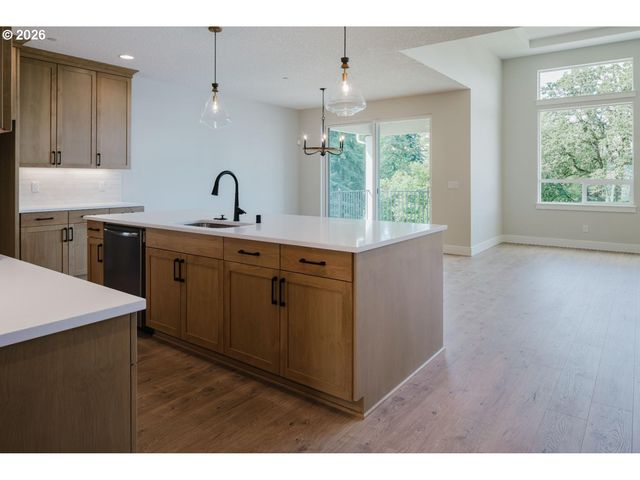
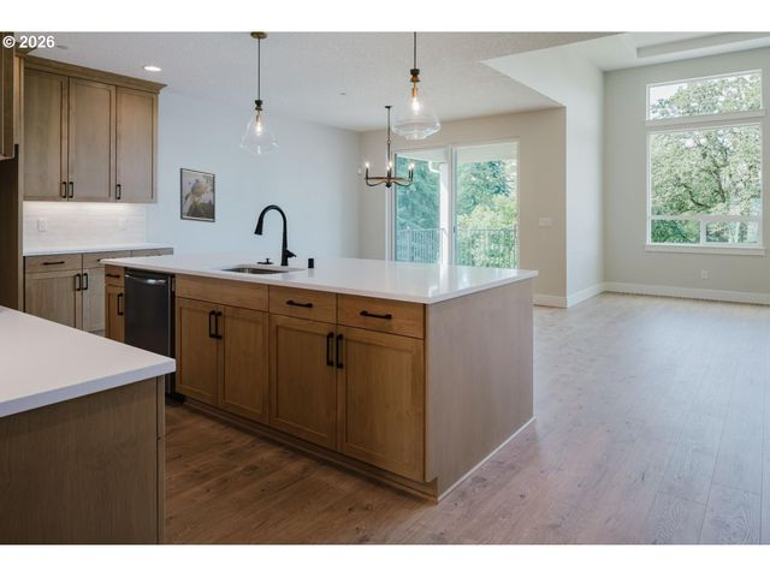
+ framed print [179,167,217,224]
